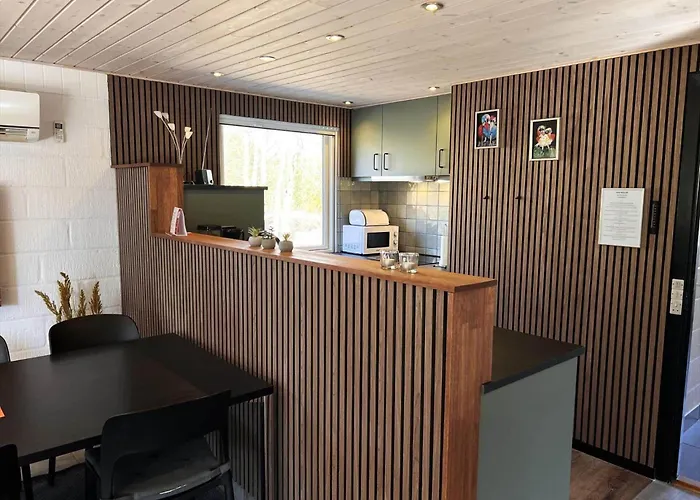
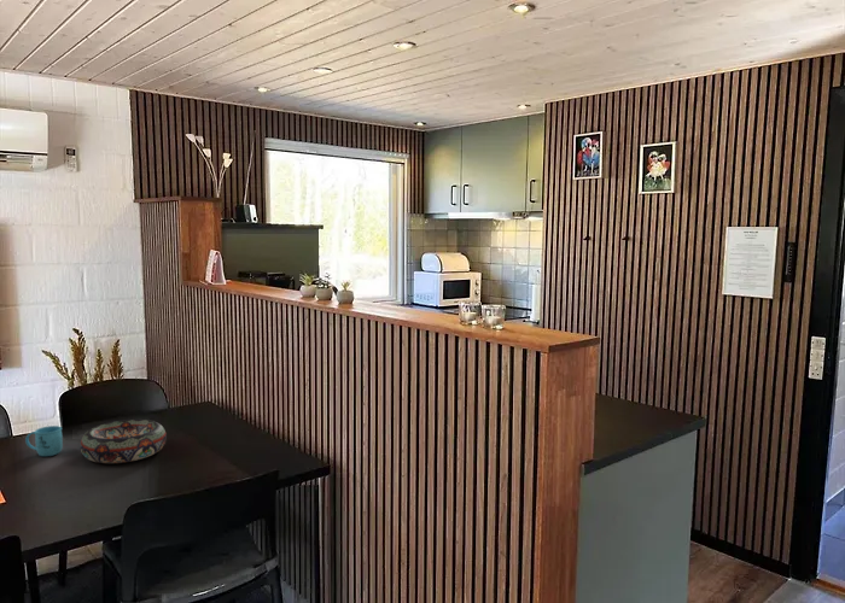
+ decorative bowl [78,418,168,464]
+ mug [24,425,64,457]
